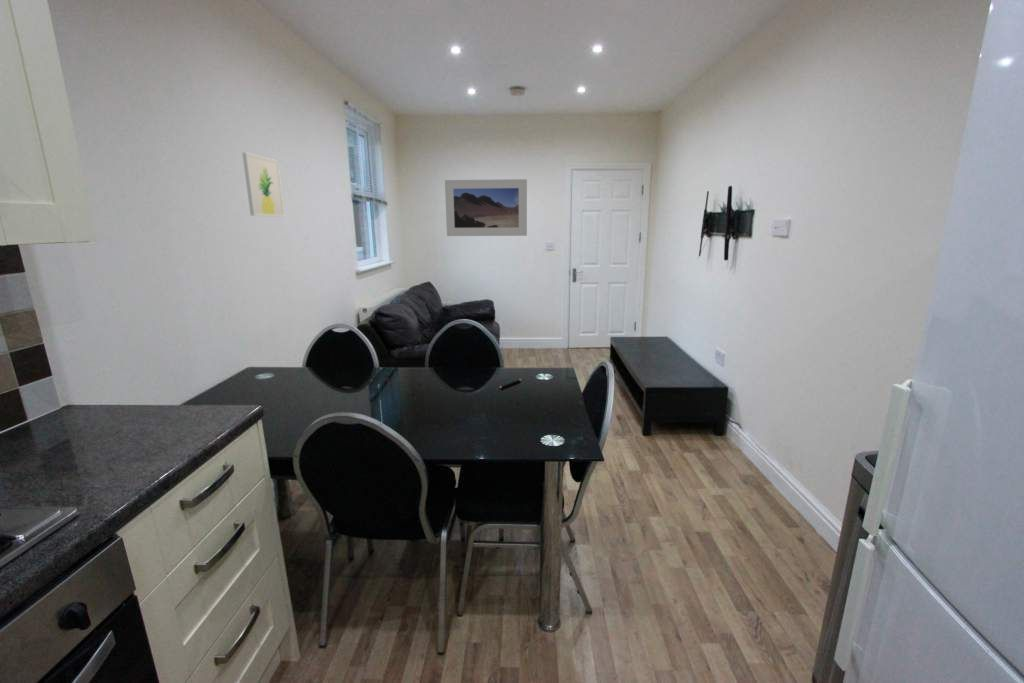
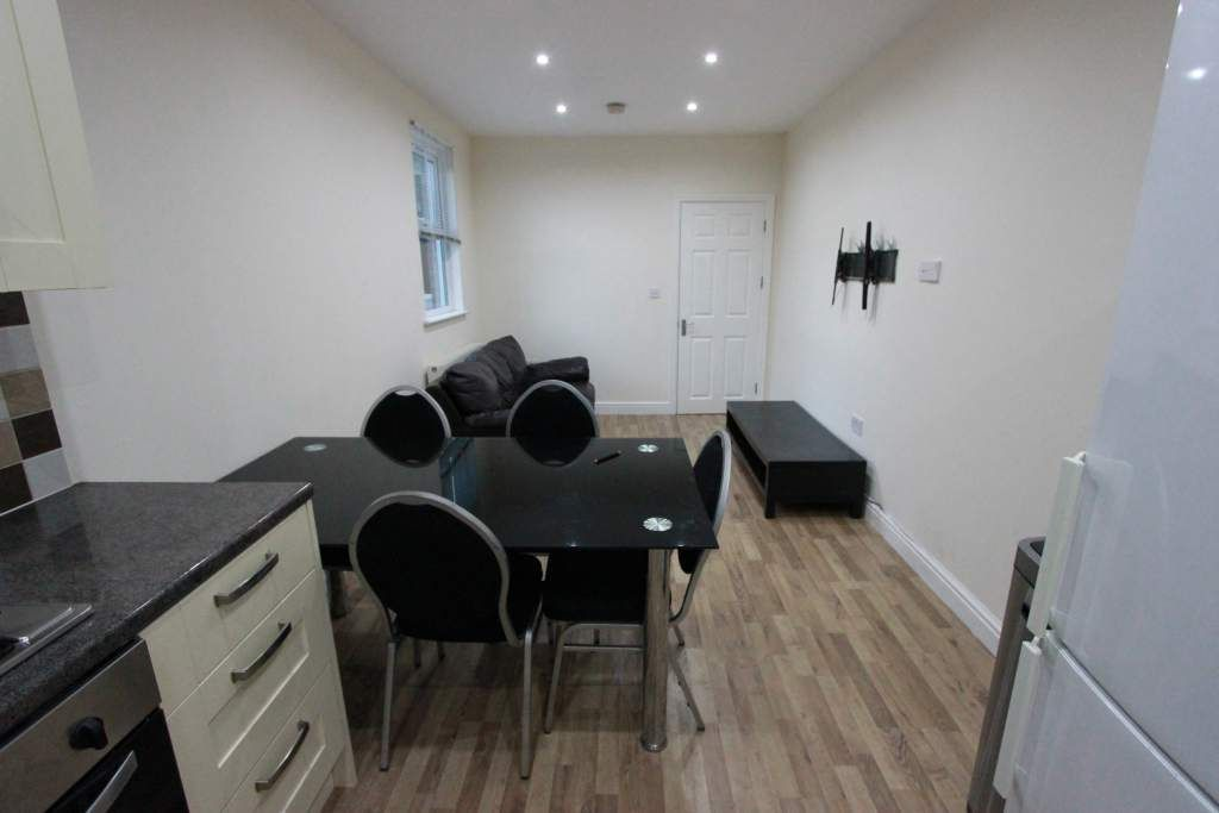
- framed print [444,178,528,237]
- wall art [241,152,285,218]
